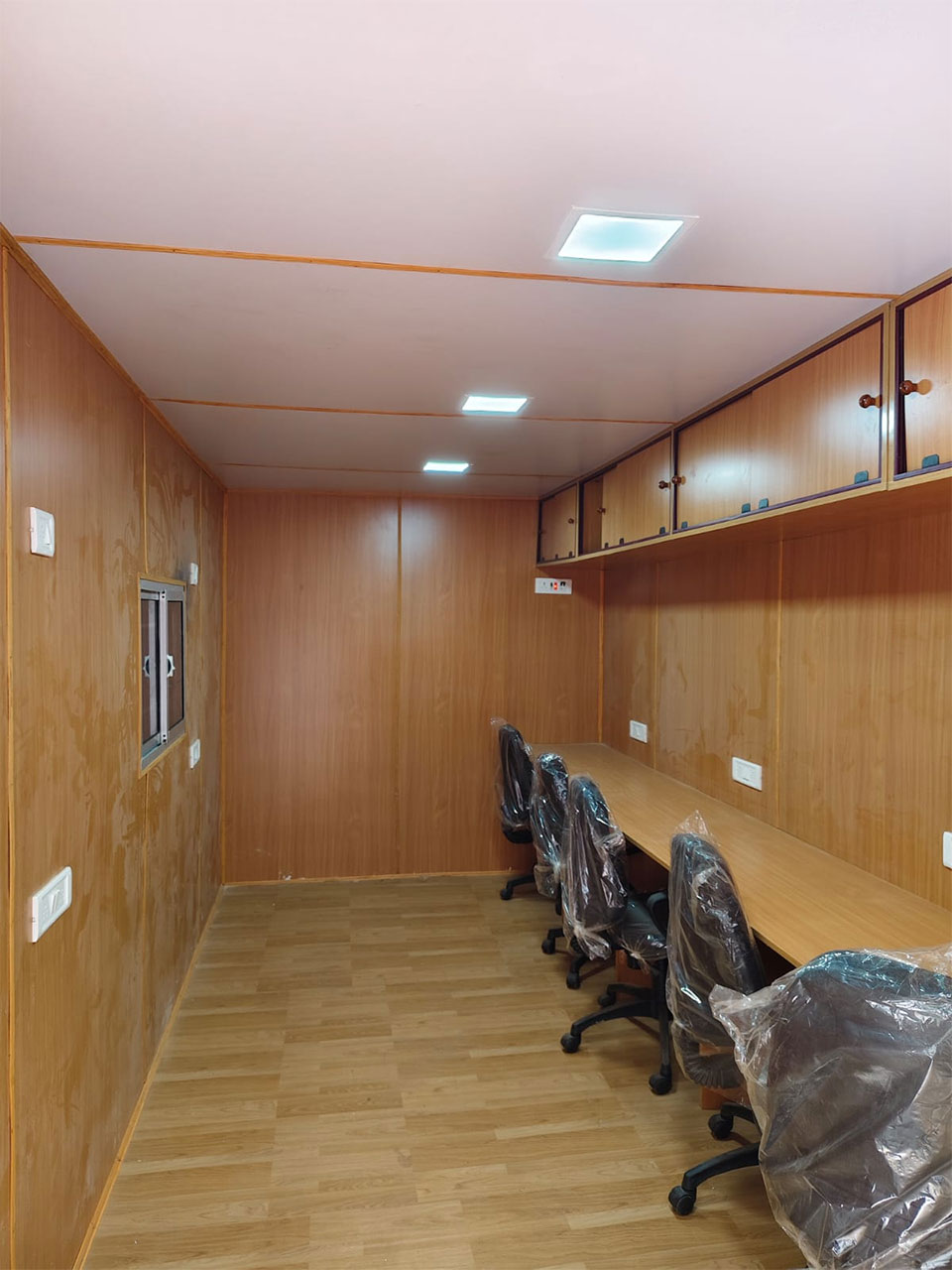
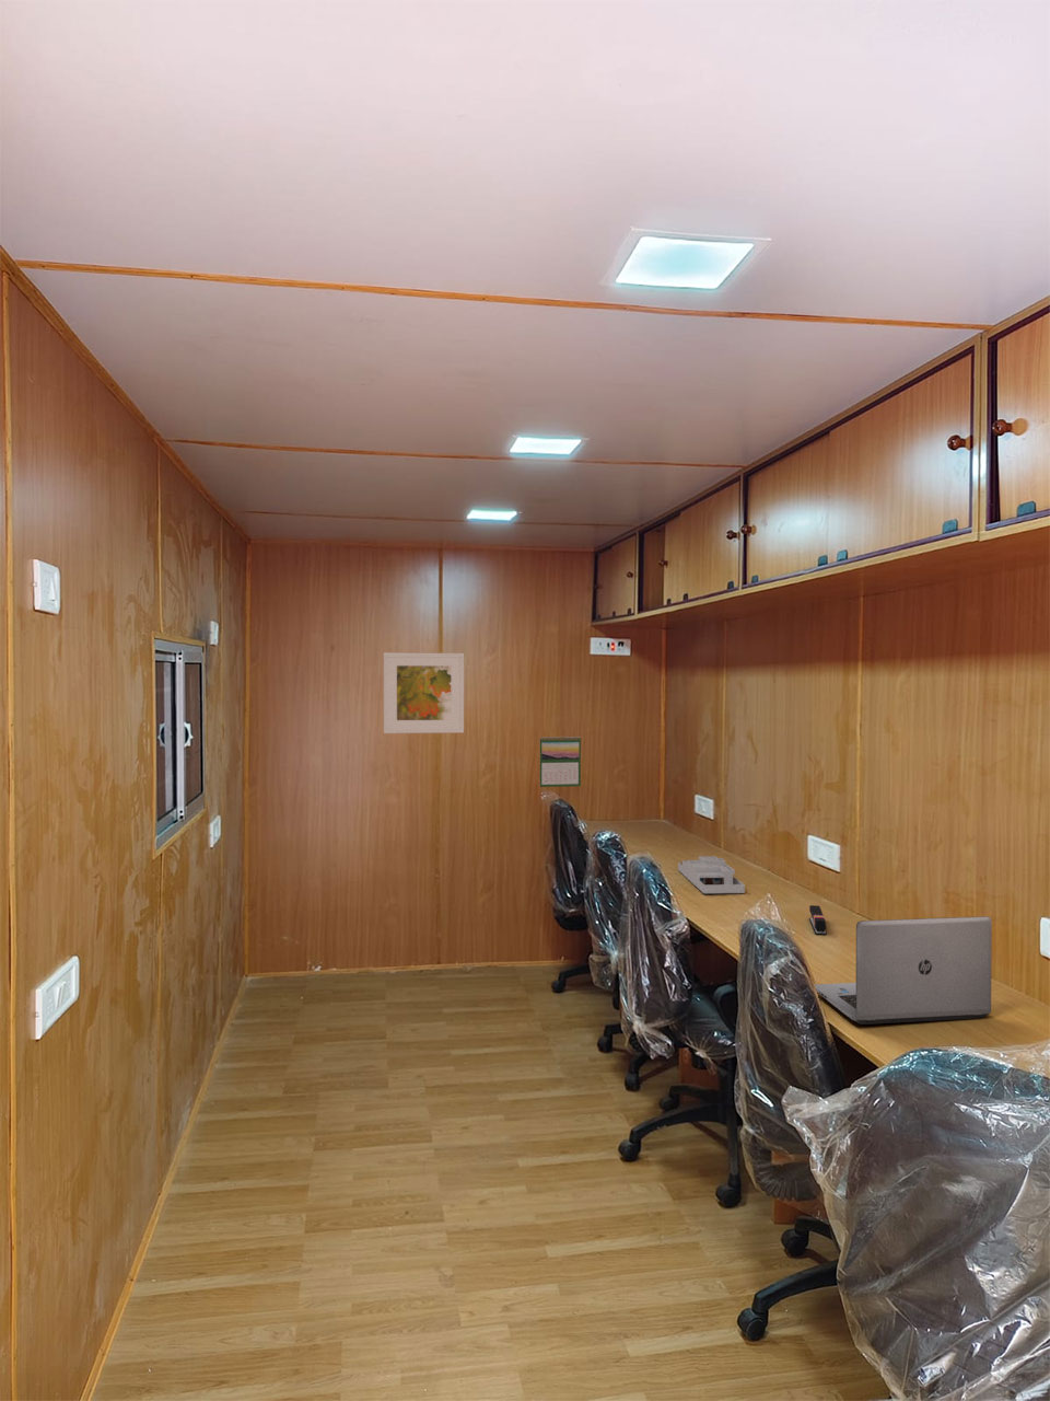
+ calendar [539,735,582,788]
+ stapler [808,905,828,935]
+ desk organizer [677,855,746,895]
+ laptop [814,915,993,1026]
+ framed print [383,651,464,735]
